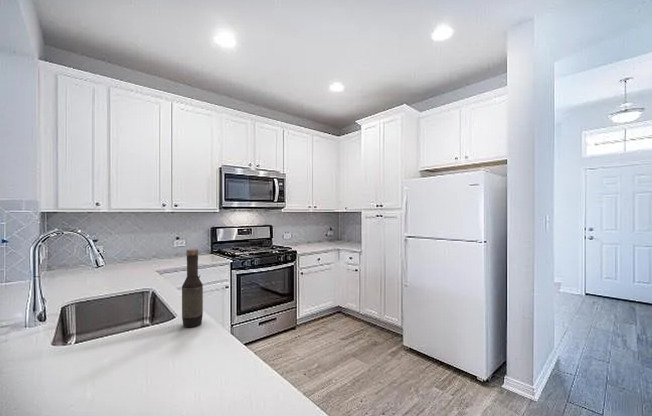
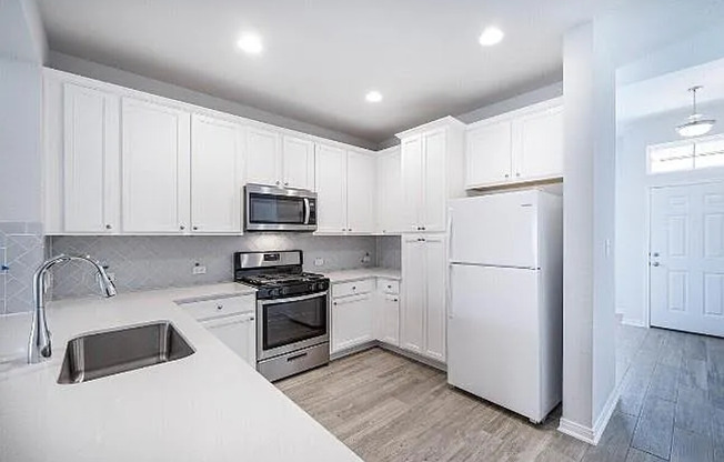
- bottle [181,248,204,328]
